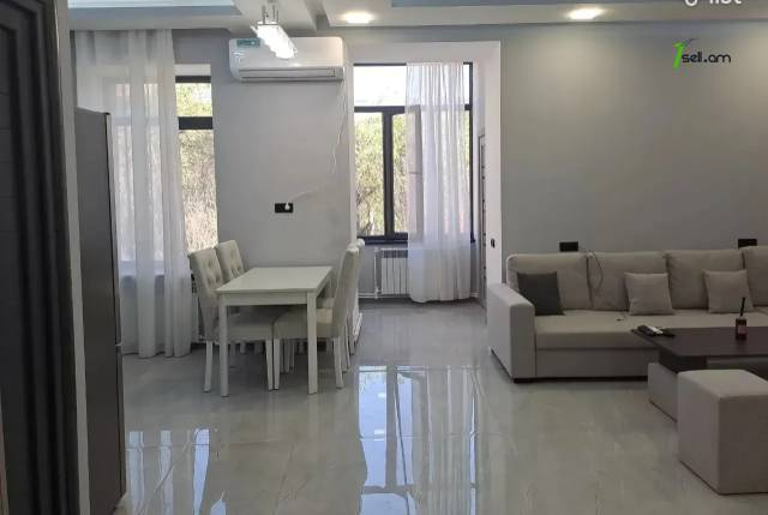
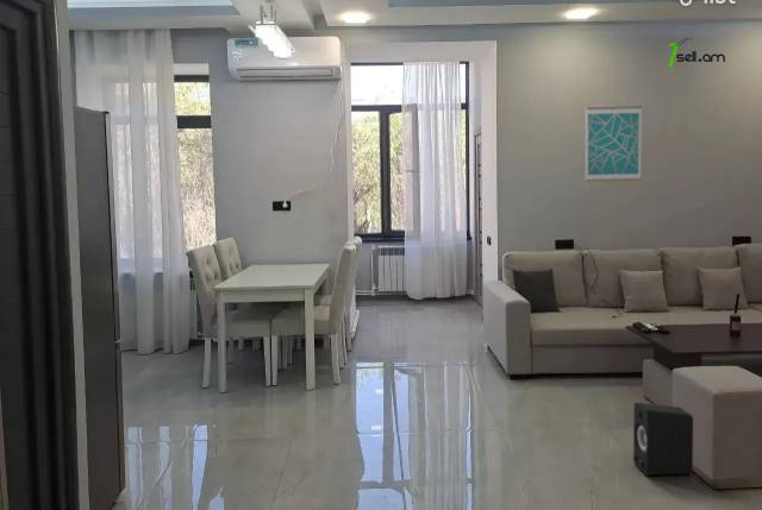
+ speaker [632,402,694,477]
+ wall art [585,106,643,182]
